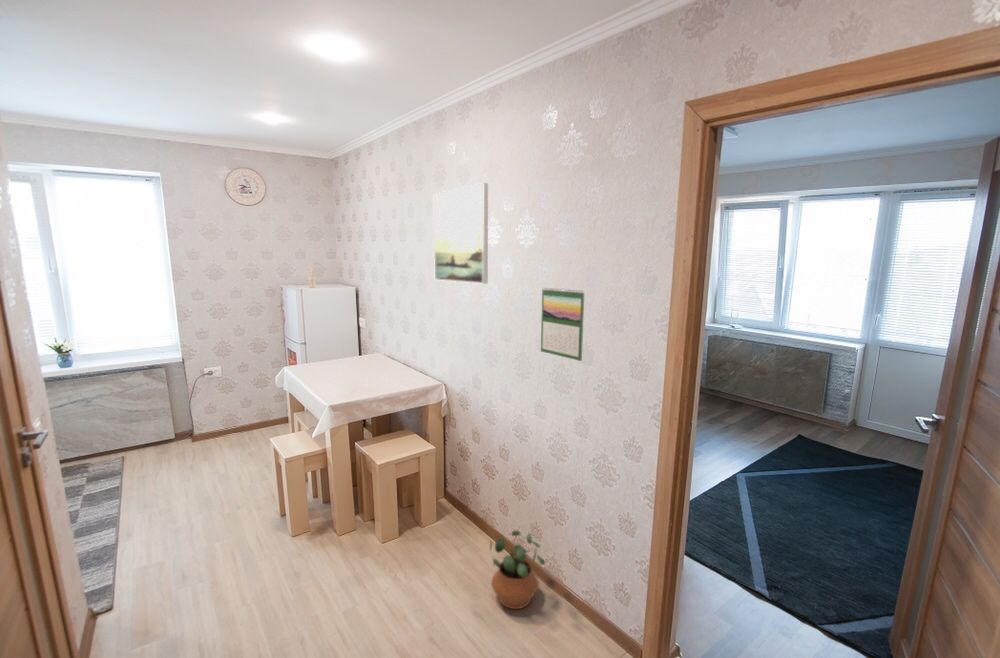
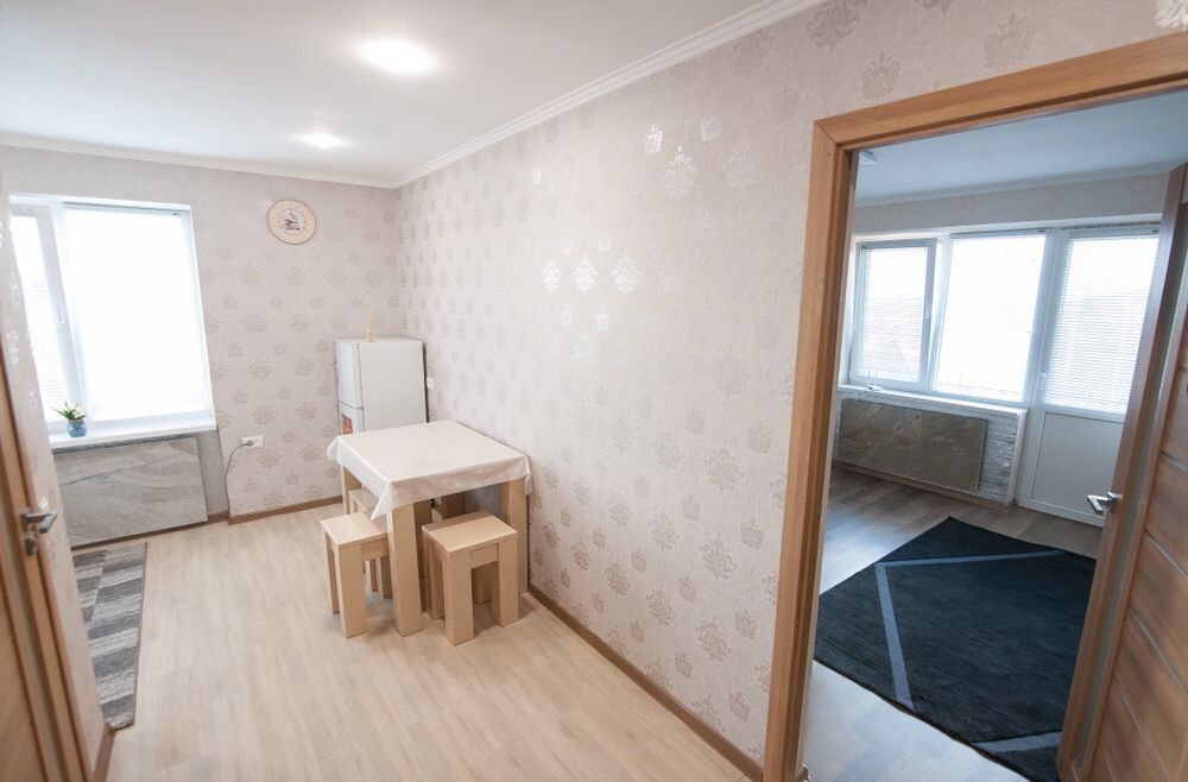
- potted plant [489,530,546,610]
- calendar [540,287,585,362]
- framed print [433,182,489,285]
